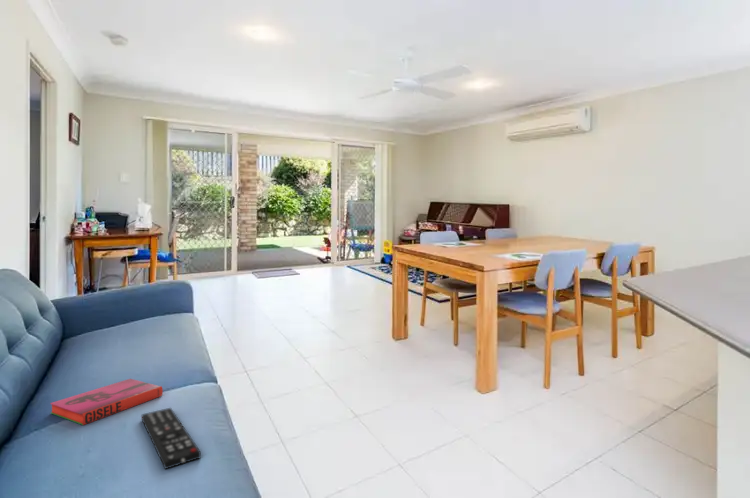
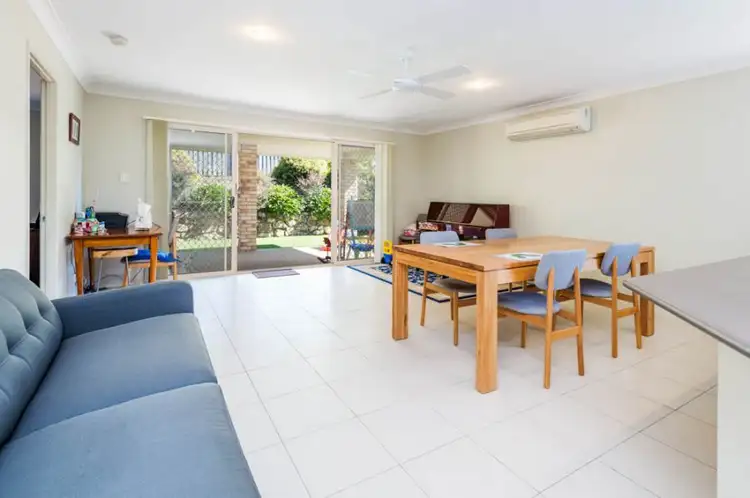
- hardback book [49,378,164,426]
- remote control [141,407,202,470]
